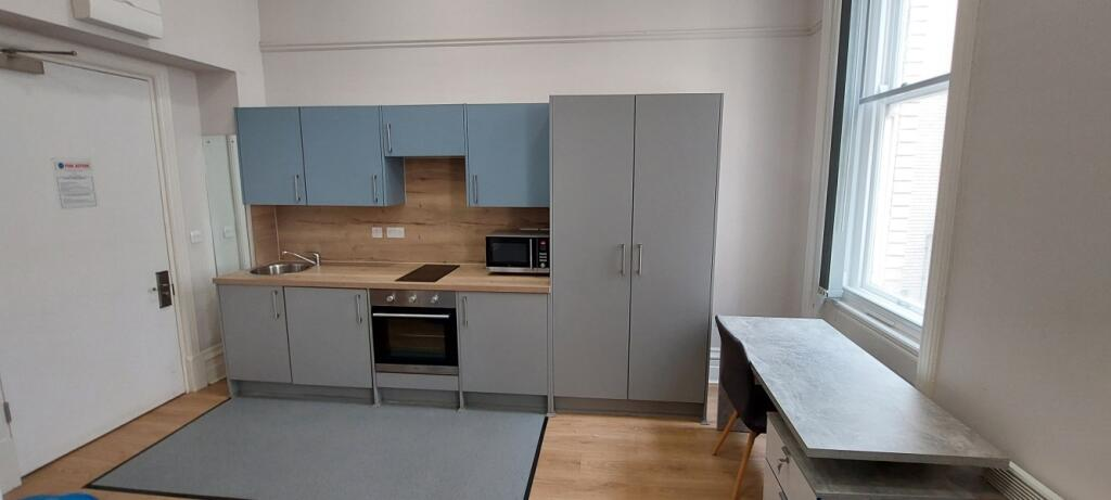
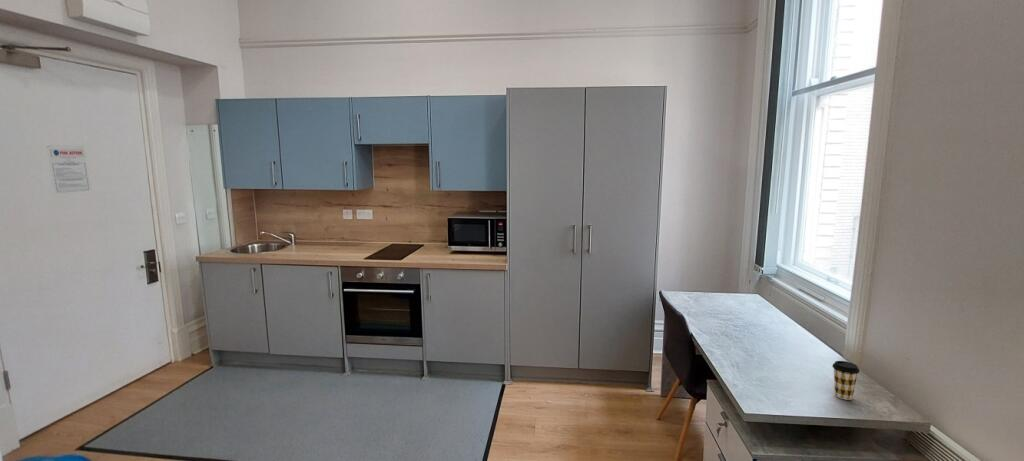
+ coffee cup [831,360,861,401]
